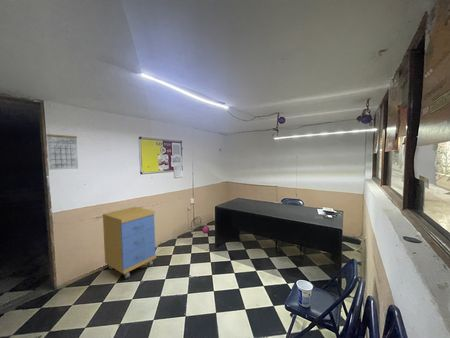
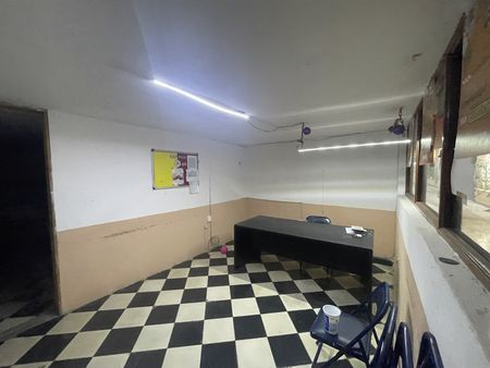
- storage cabinet [102,206,157,279]
- calendar [45,127,79,171]
